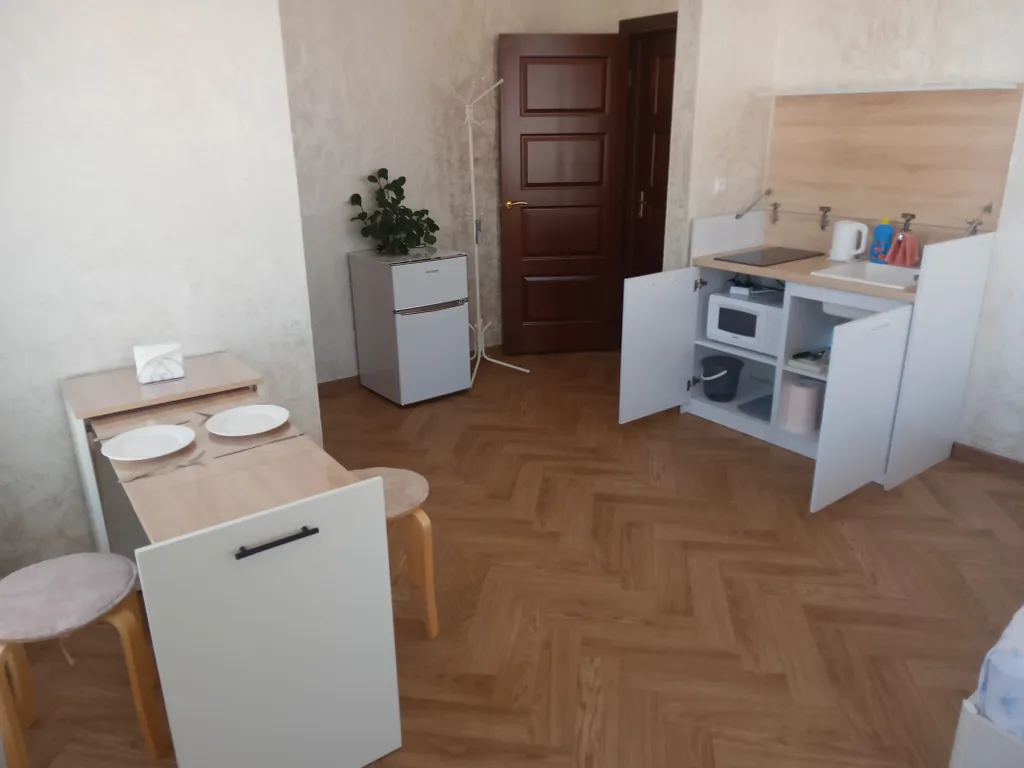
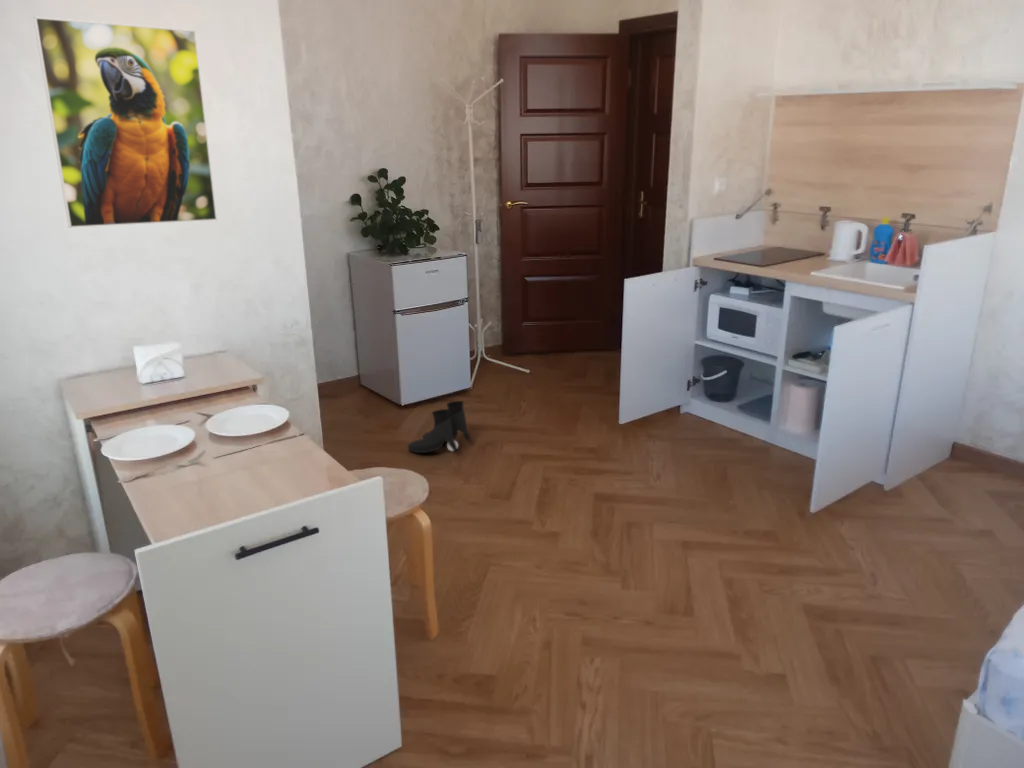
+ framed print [32,16,218,229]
+ boots [406,400,472,454]
